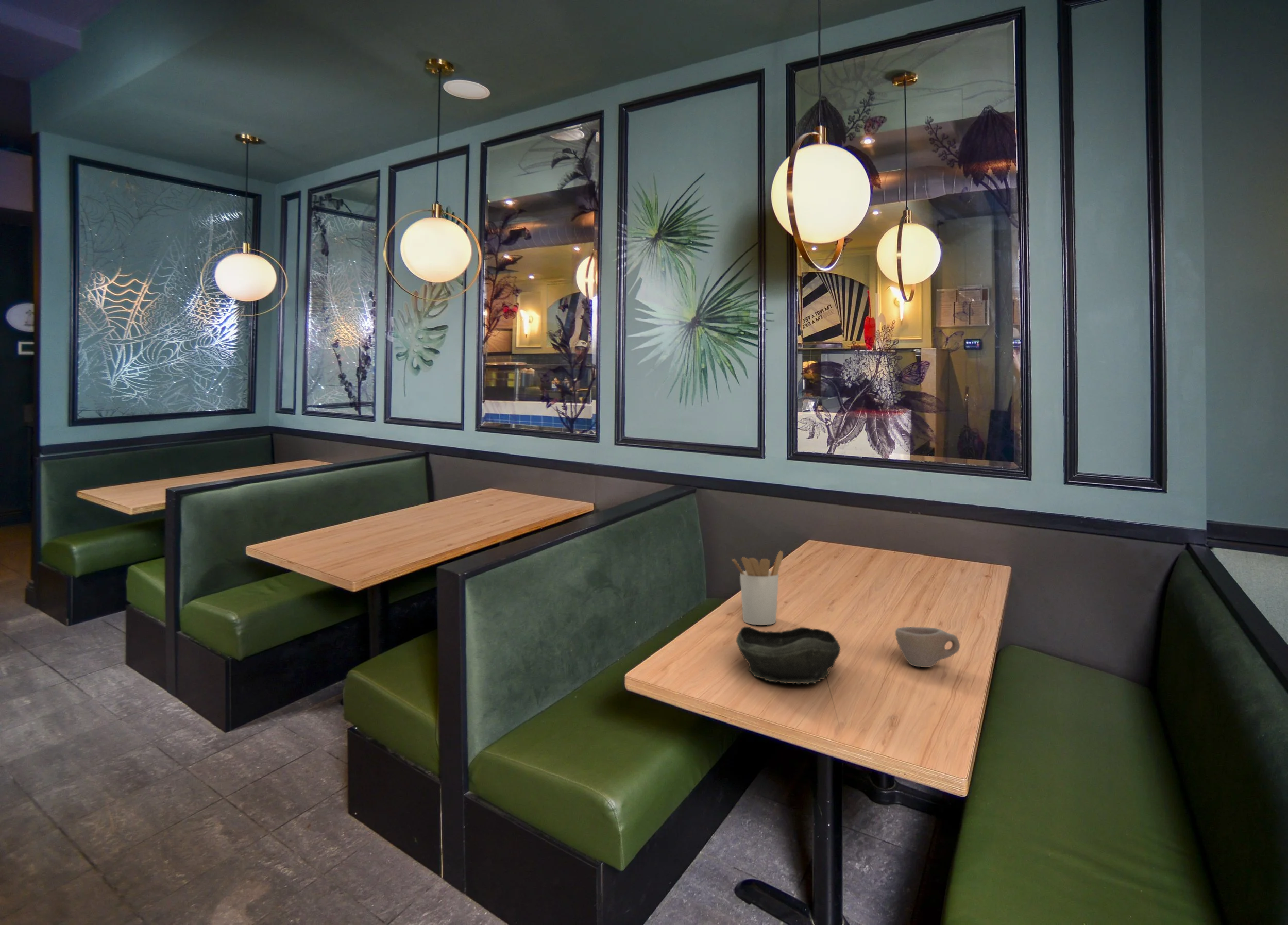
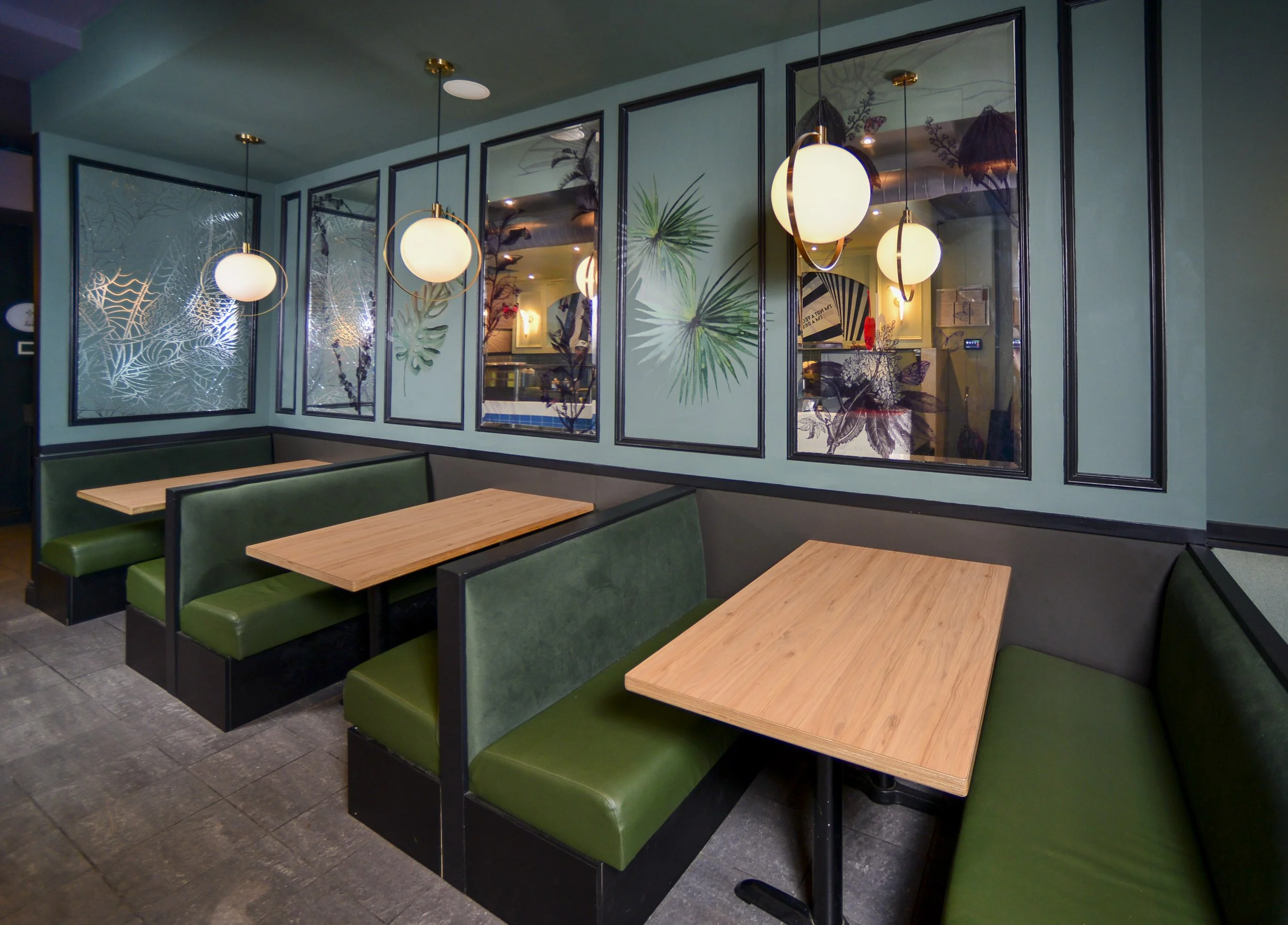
- bowl [736,626,841,685]
- cup [895,626,960,668]
- utensil holder [732,550,784,626]
